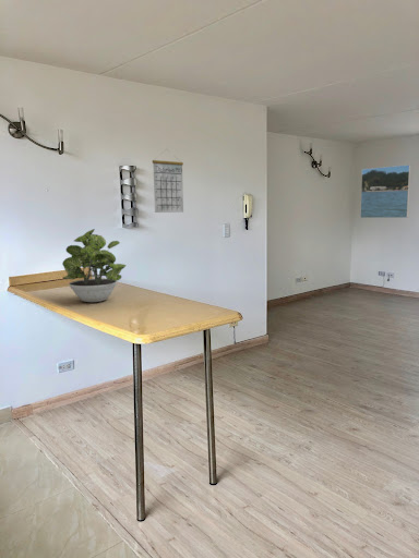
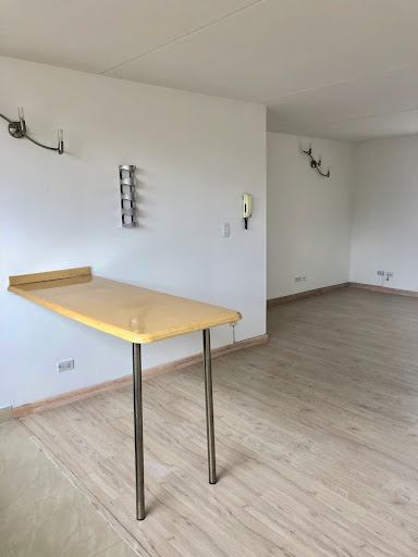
- calendar [152,148,184,214]
- potted plant [61,228,127,303]
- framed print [359,163,411,219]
